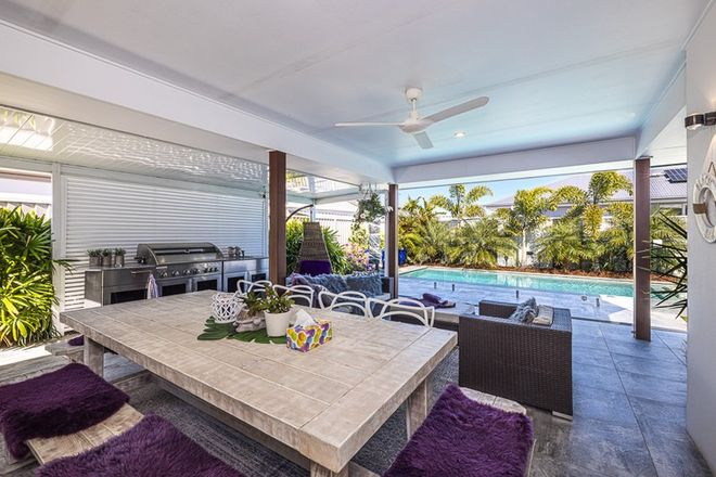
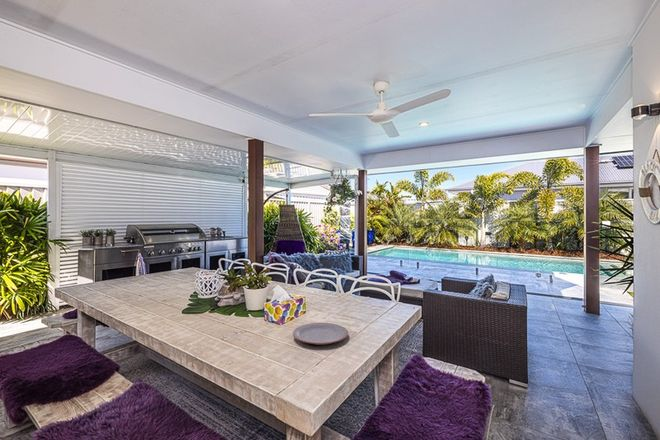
+ plate [292,322,349,345]
